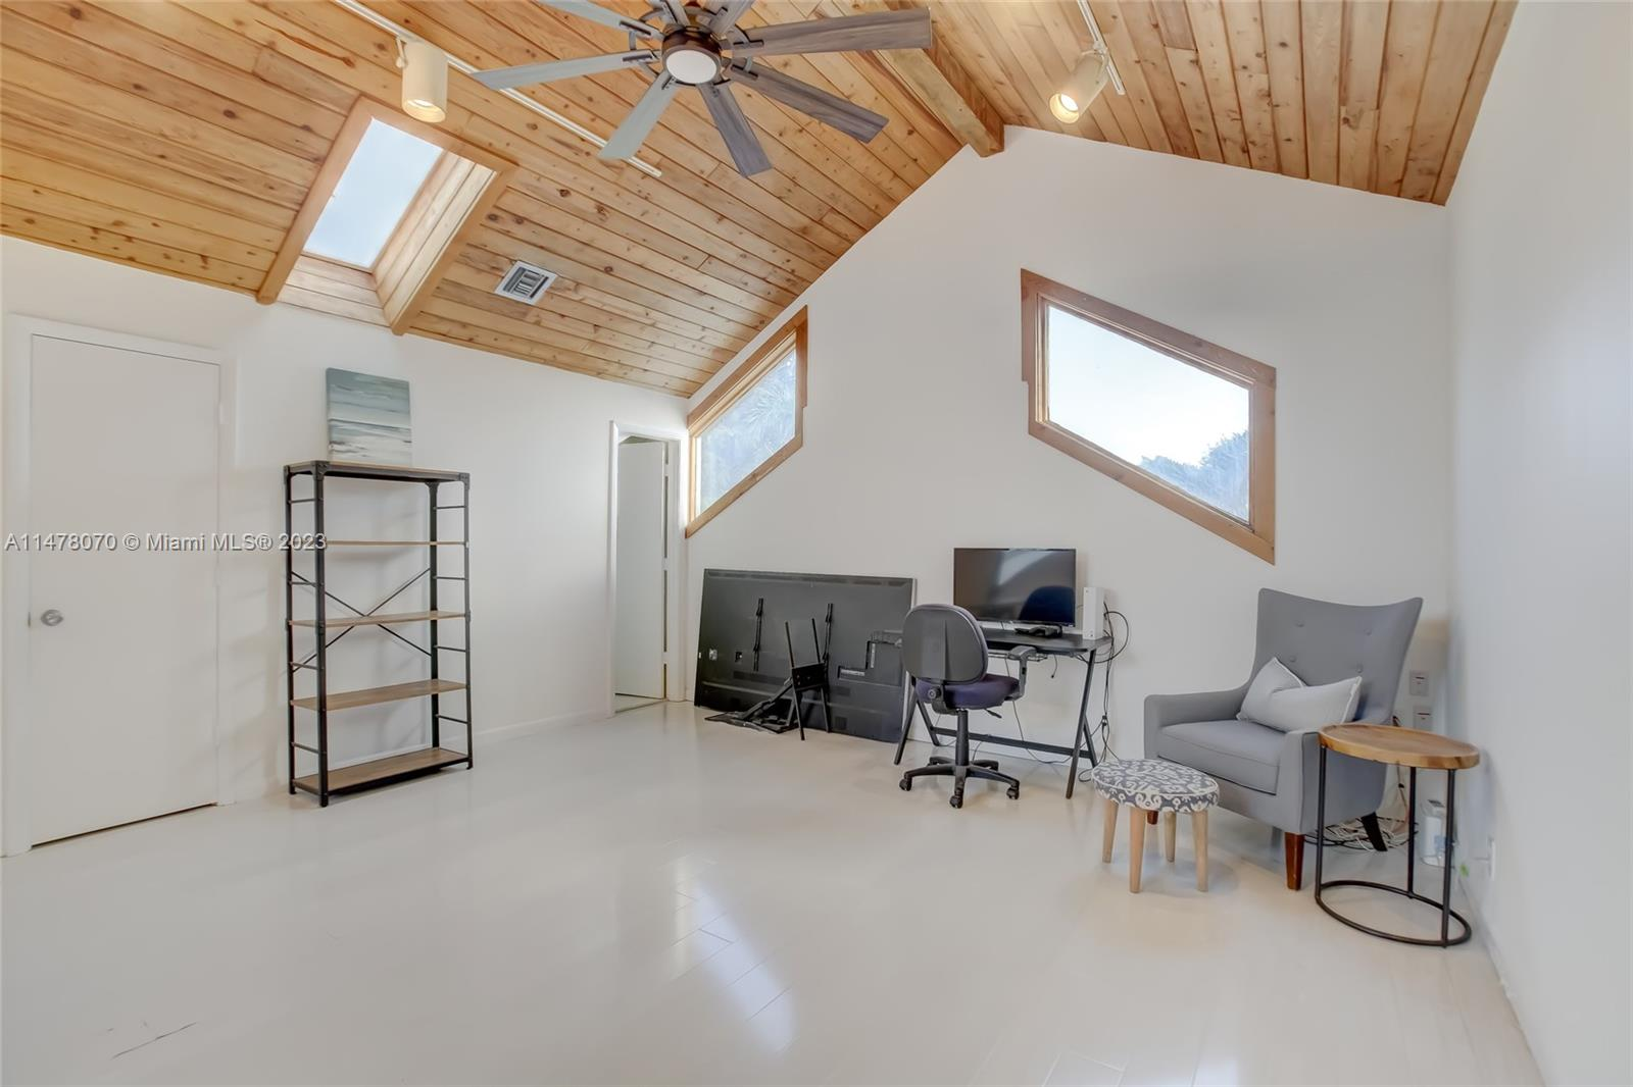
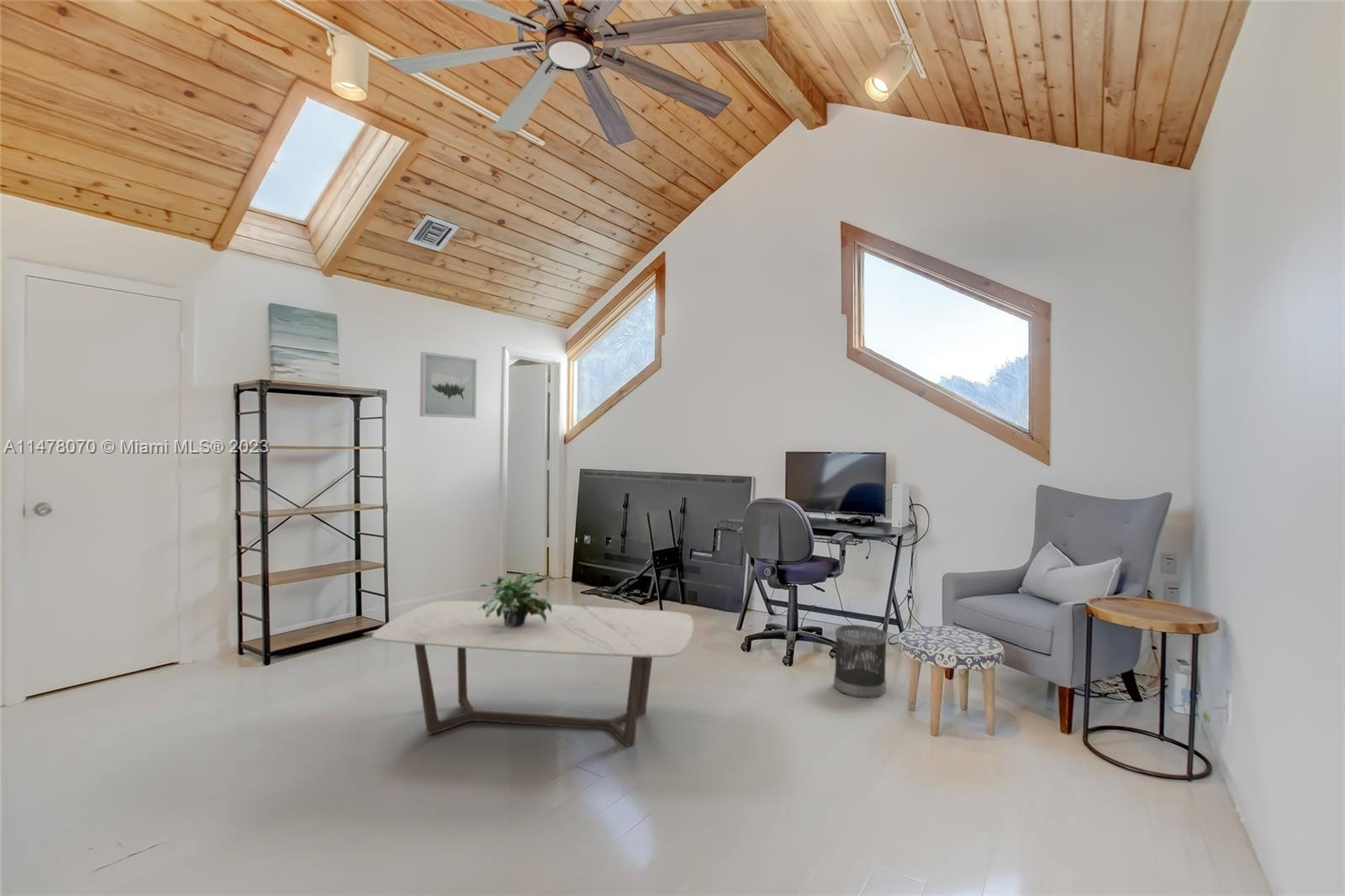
+ potted plant [477,572,555,627]
+ wastebasket [833,624,888,698]
+ wall art [419,351,477,419]
+ coffee table [372,600,694,747]
